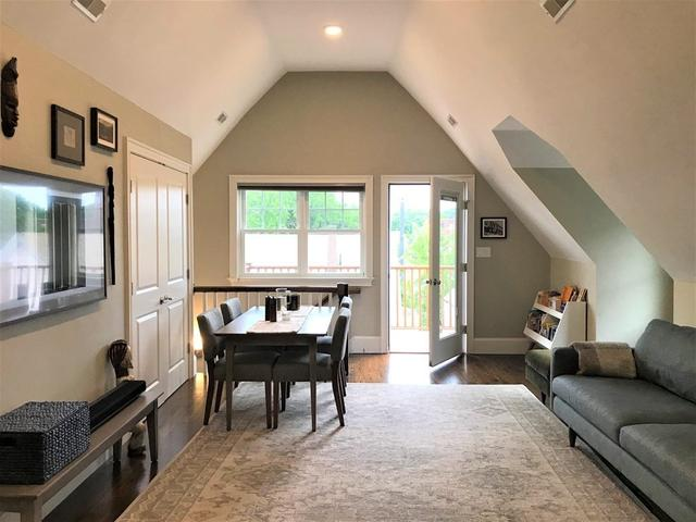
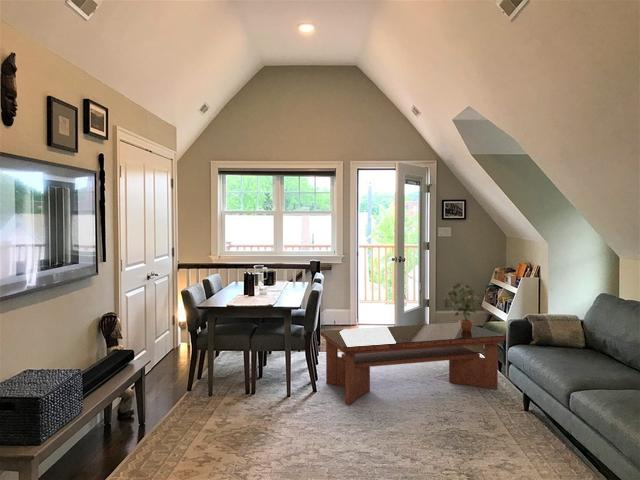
+ potted plant [442,281,483,331]
+ coffee table [320,321,506,406]
